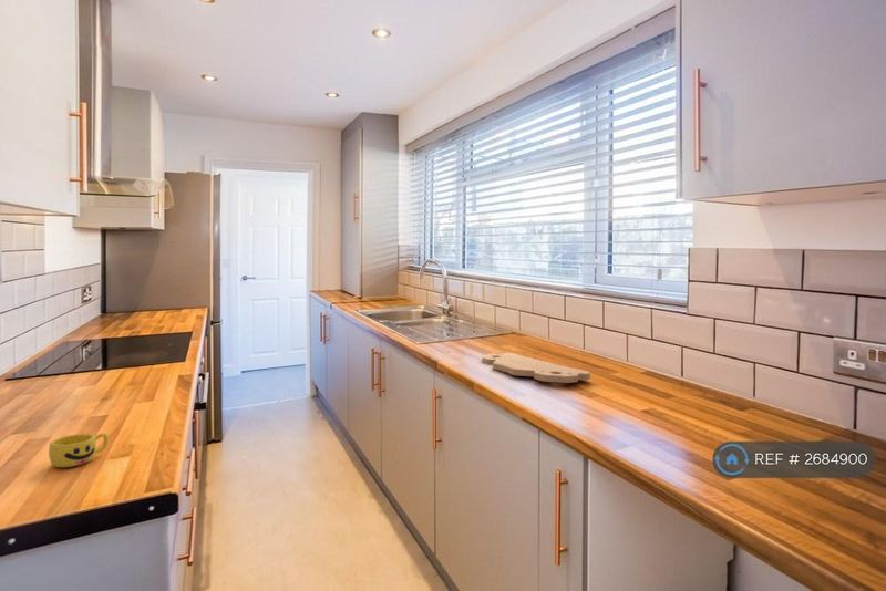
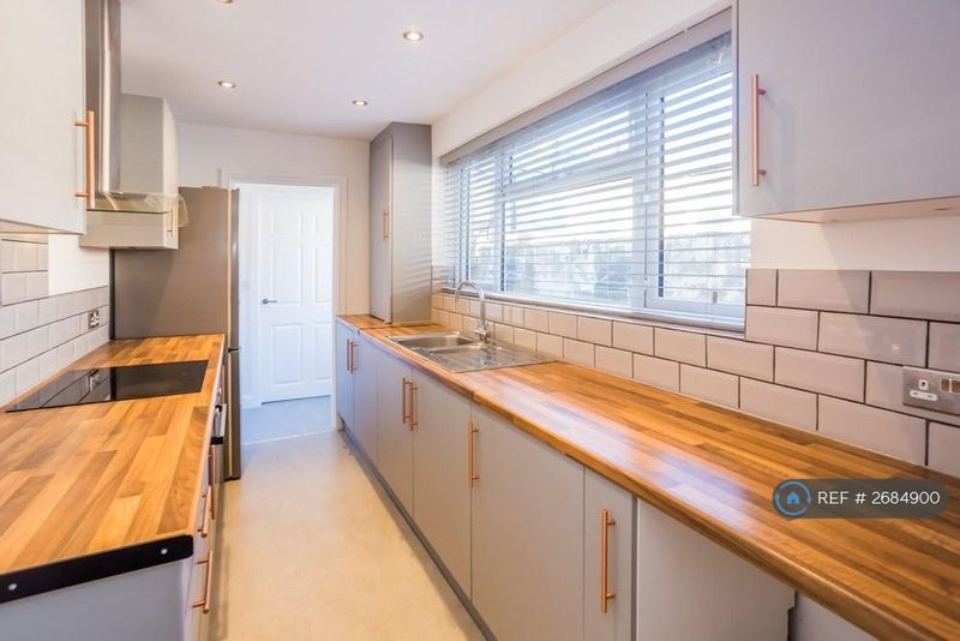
- cup [48,432,110,468]
- cutting board [481,352,591,384]
